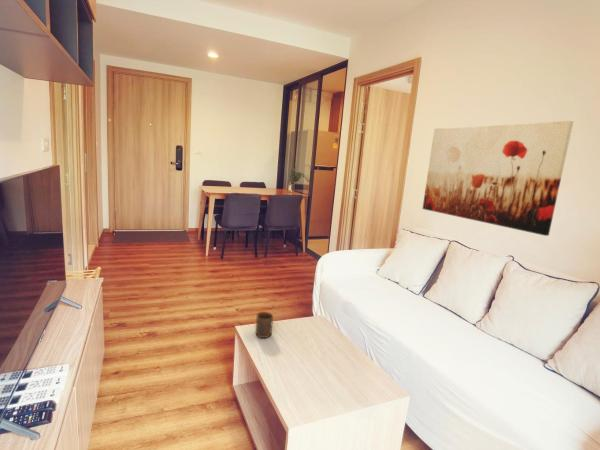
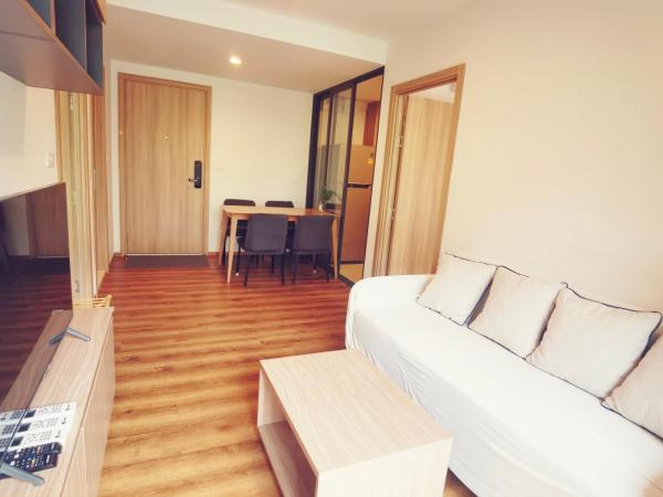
- cup [255,311,274,339]
- wall art [422,120,574,237]
